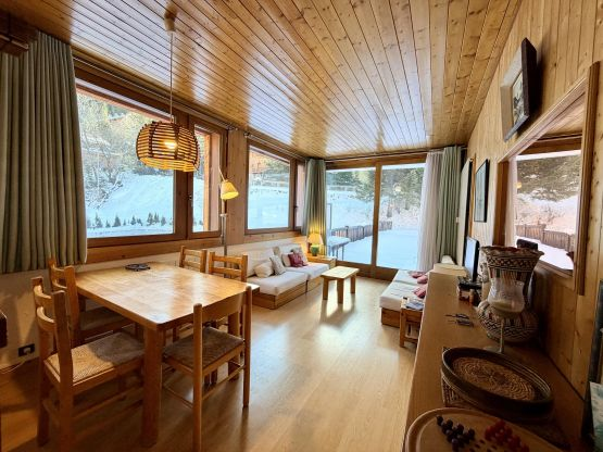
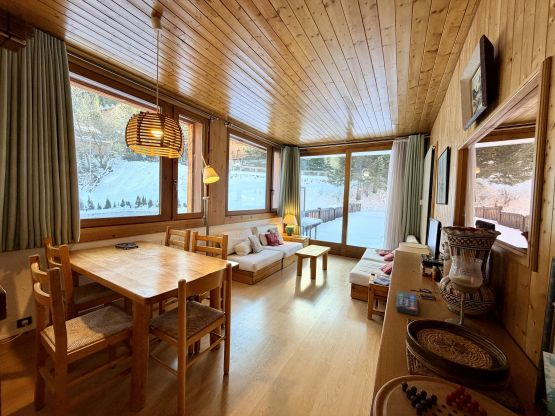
+ remote control [395,290,419,316]
